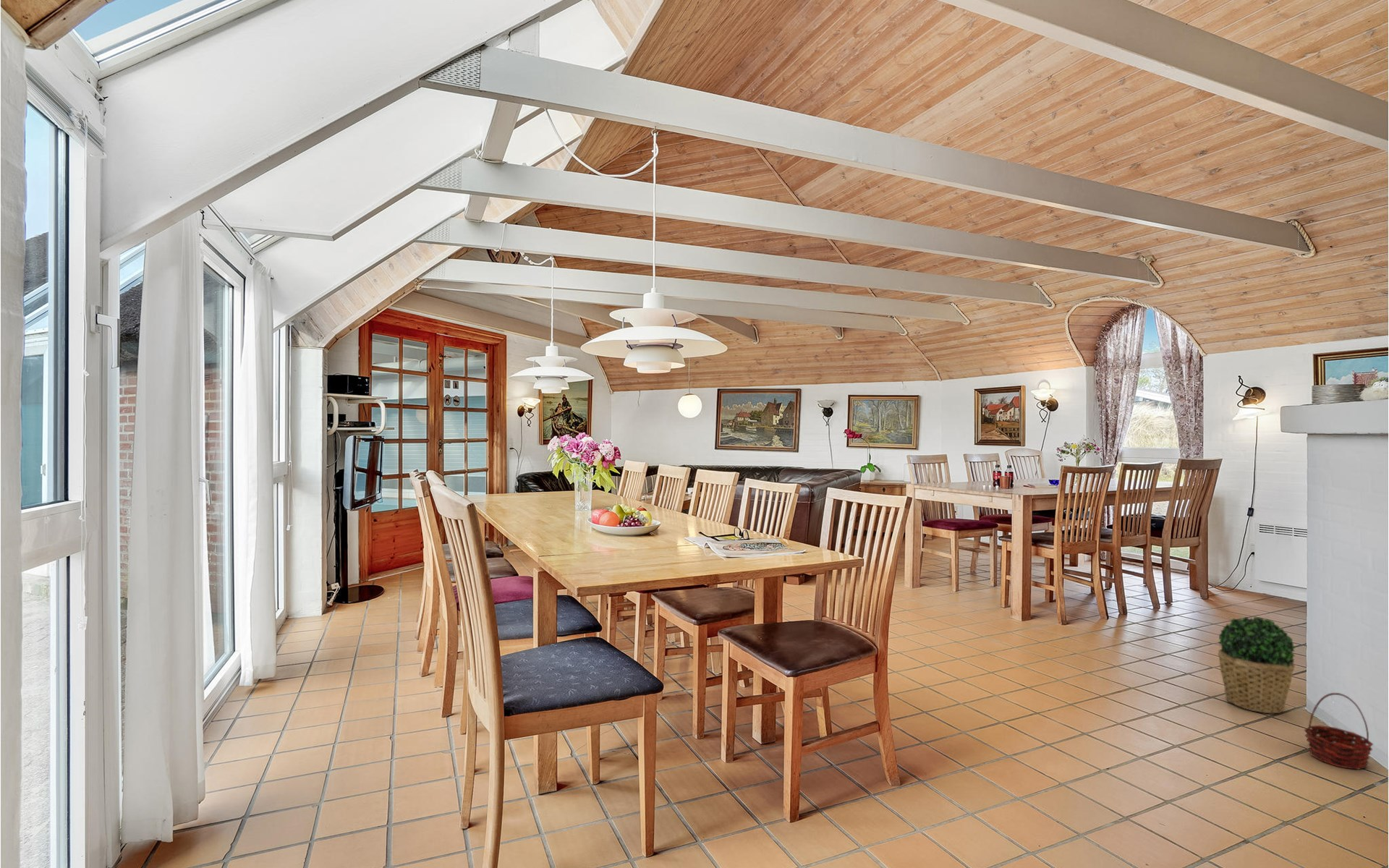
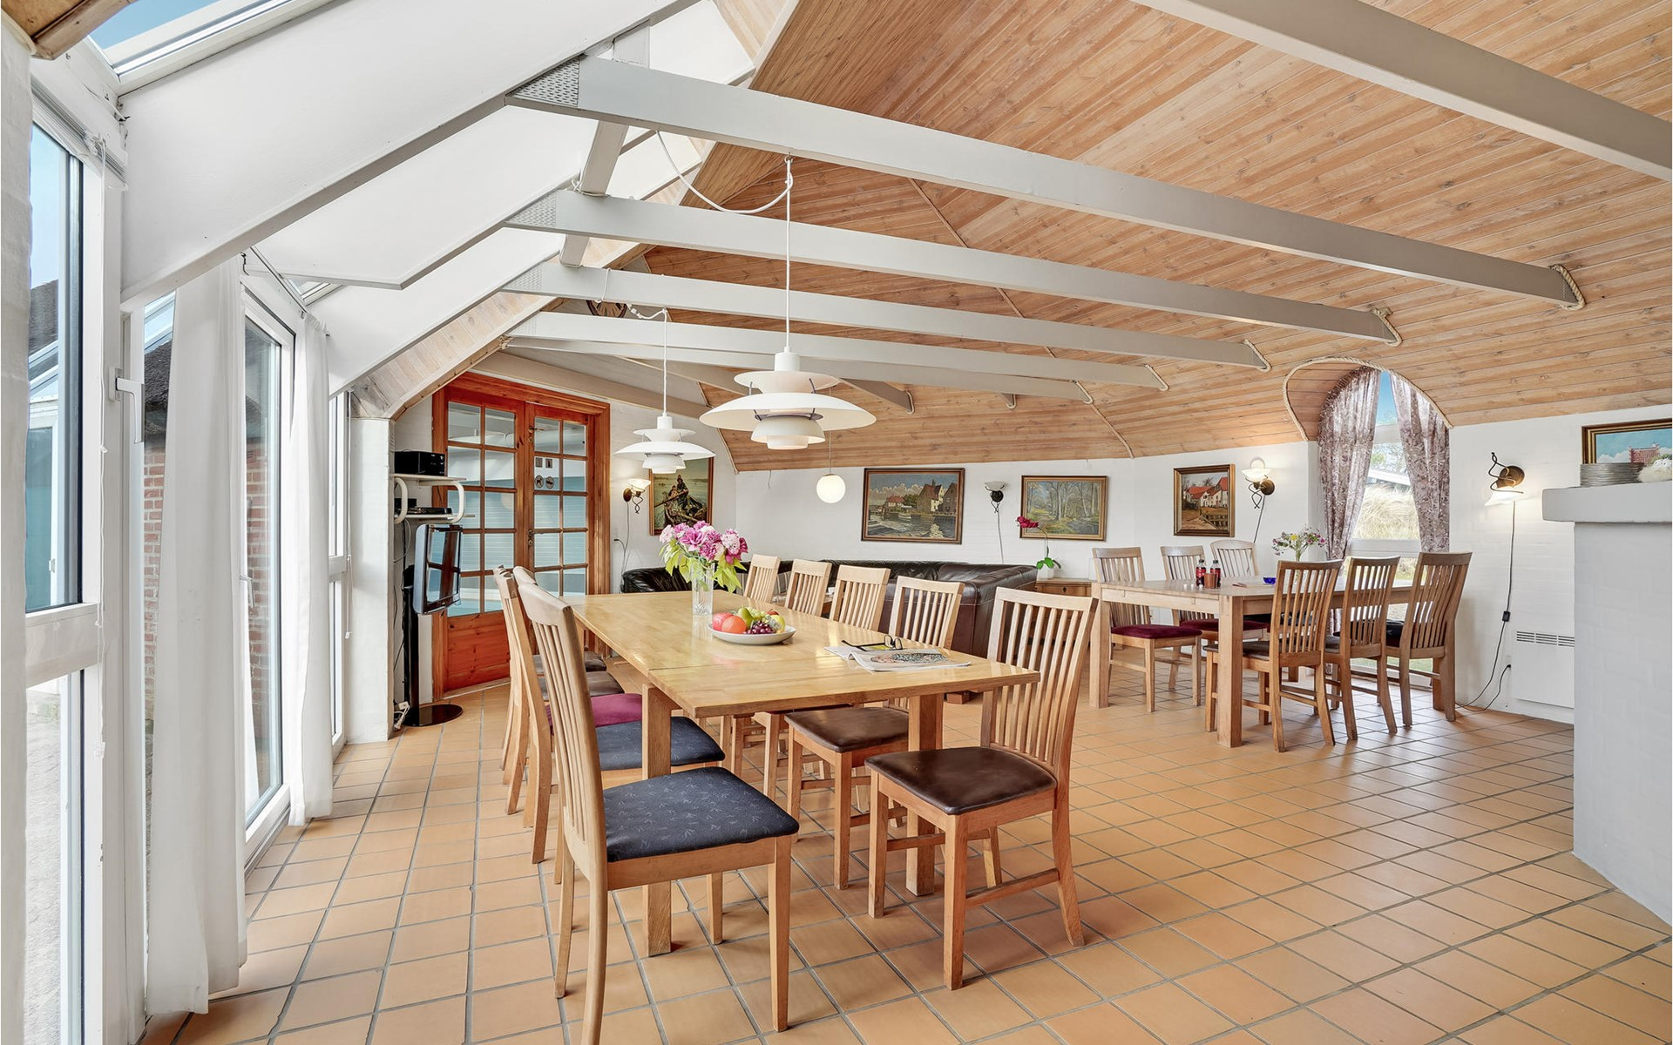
- basket [1304,692,1374,770]
- potted plant [1217,616,1296,715]
